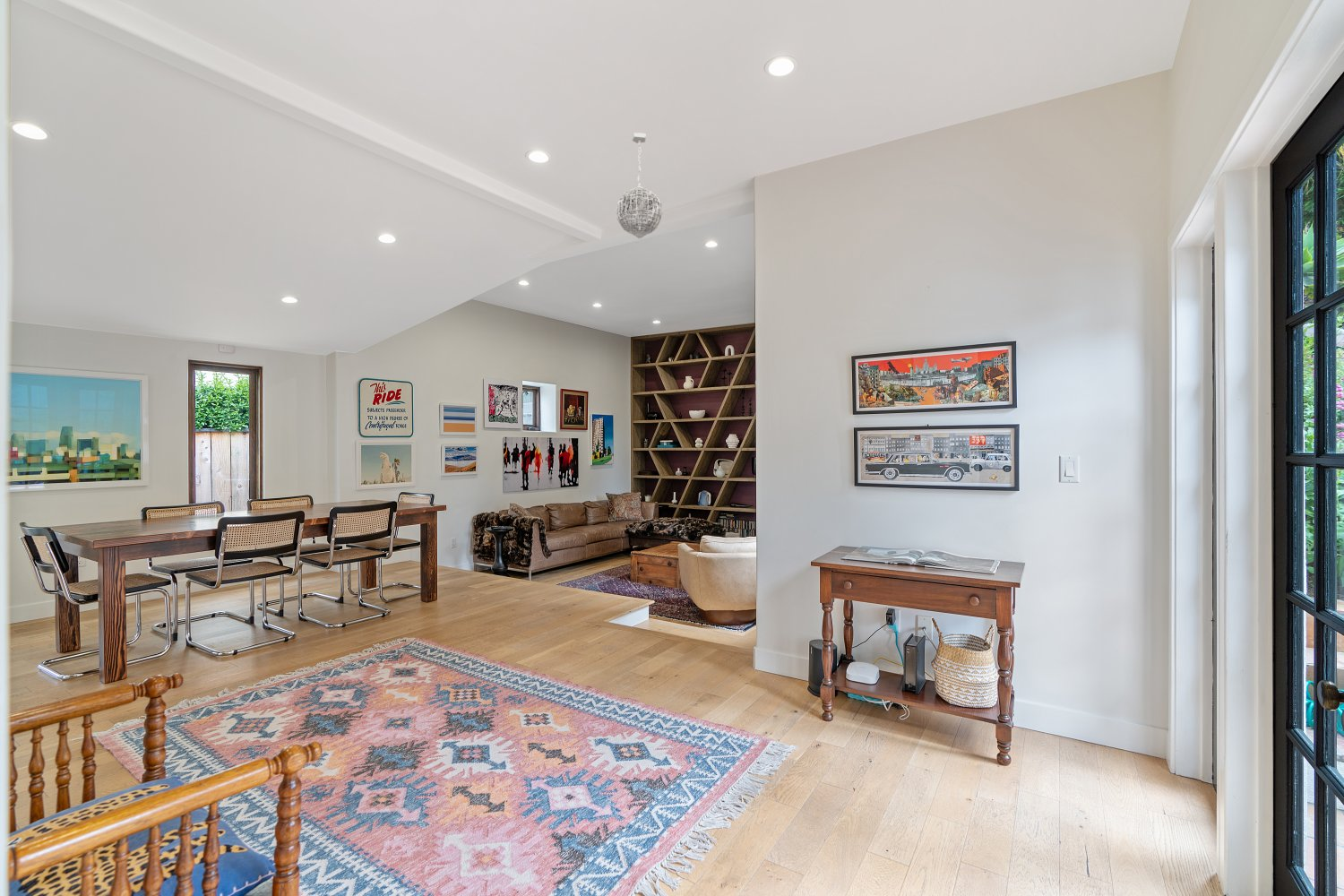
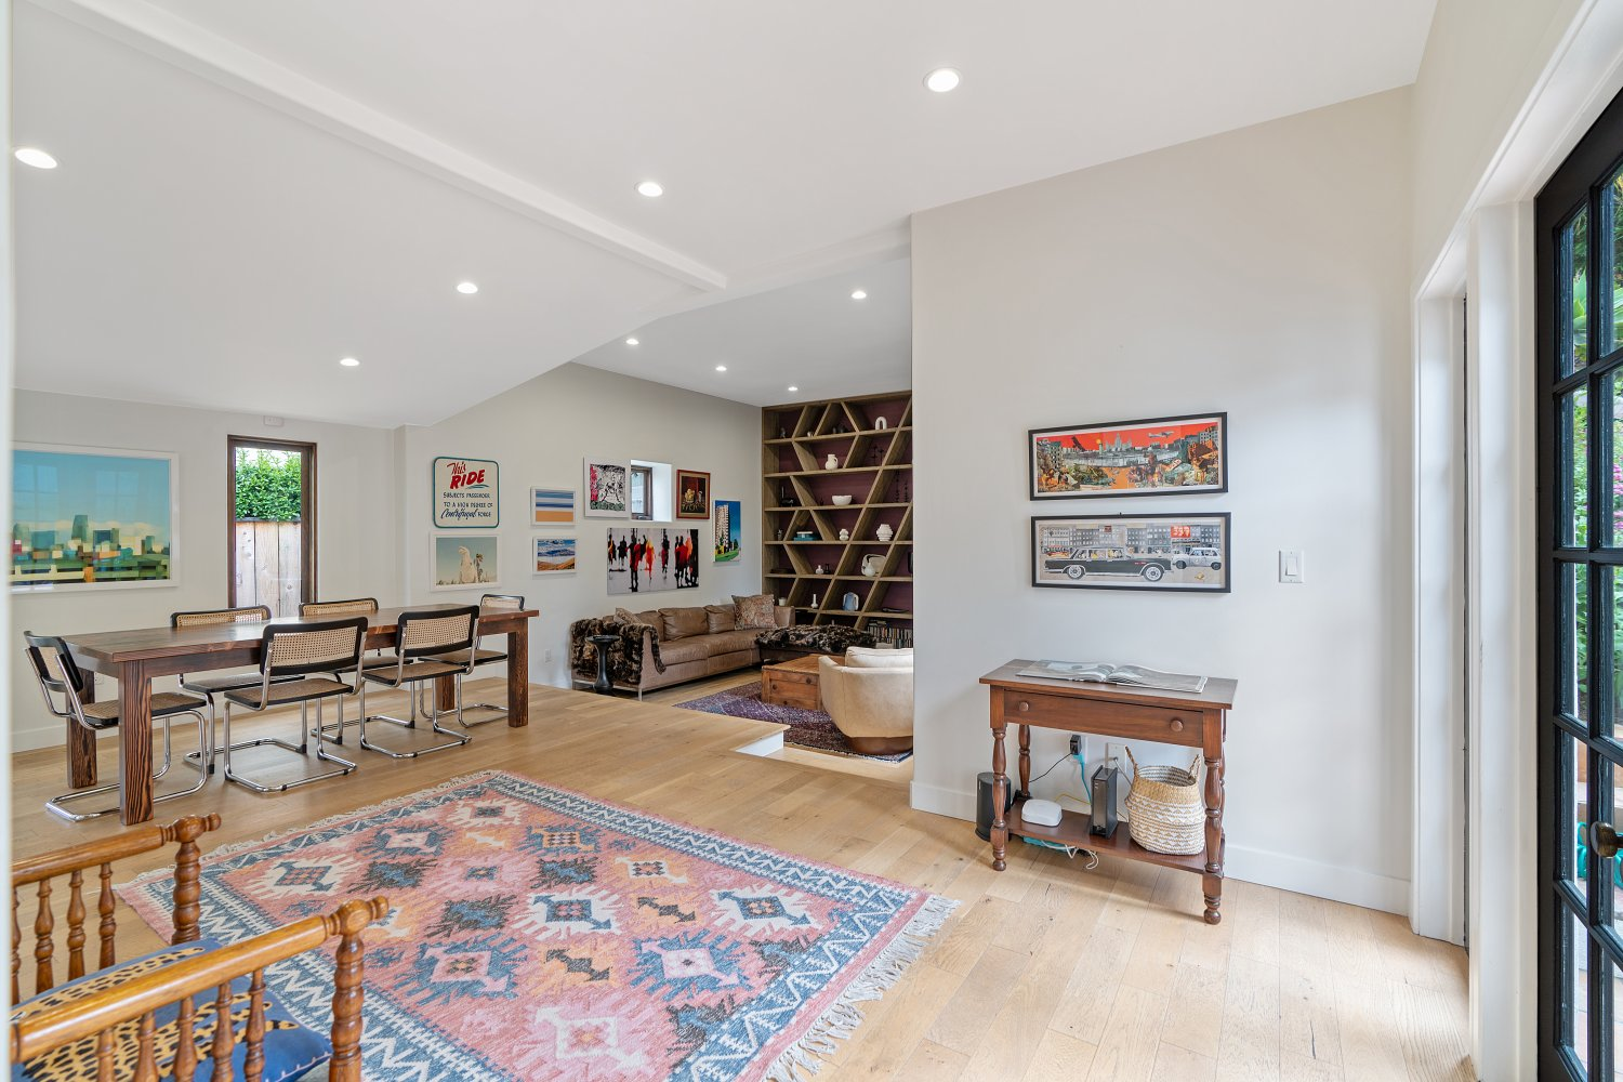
- pendant light [616,132,664,243]
